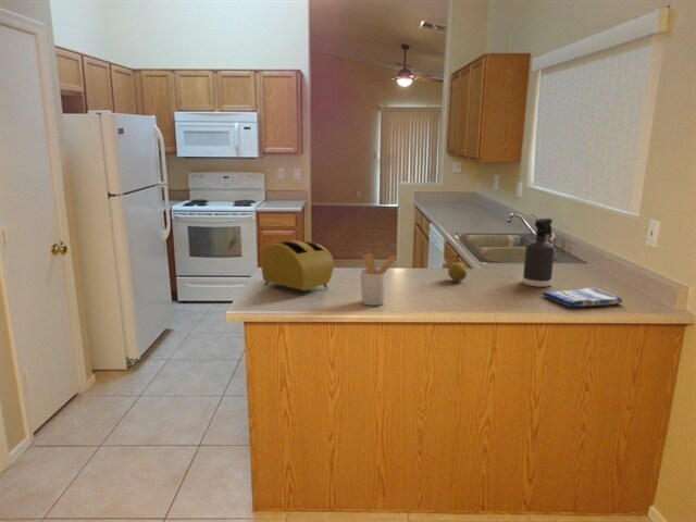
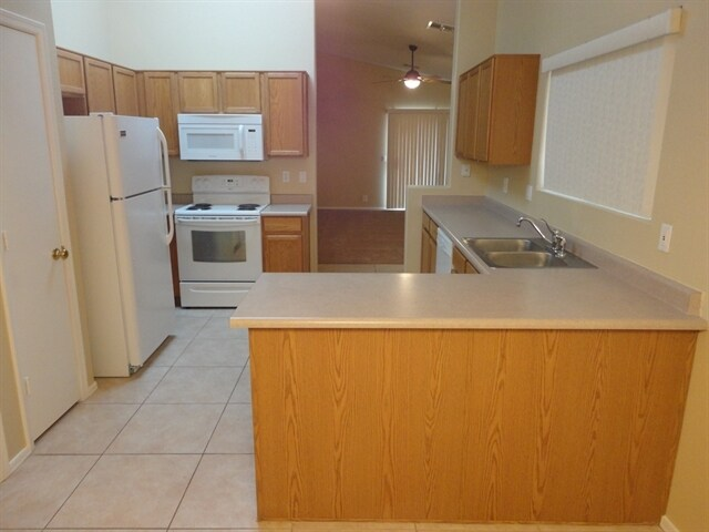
- toaster [260,239,335,297]
- spray bottle [521,216,556,287]
- utensil holder [360,252,399,307]
- fruit [447,262,468,282]
- dish towel [542,286,624,309]
